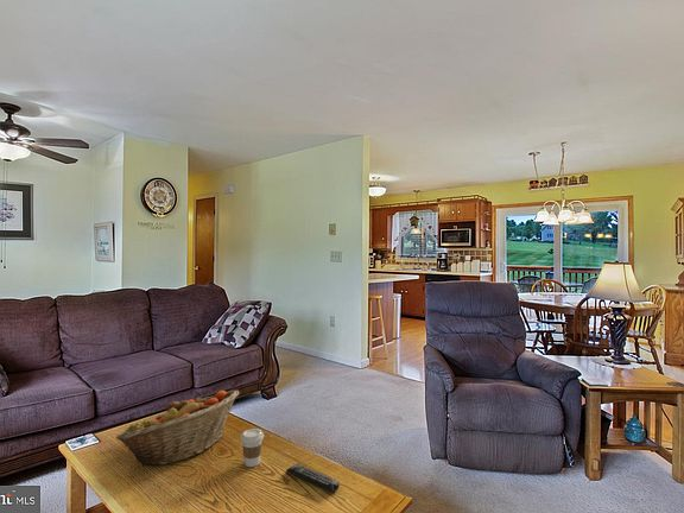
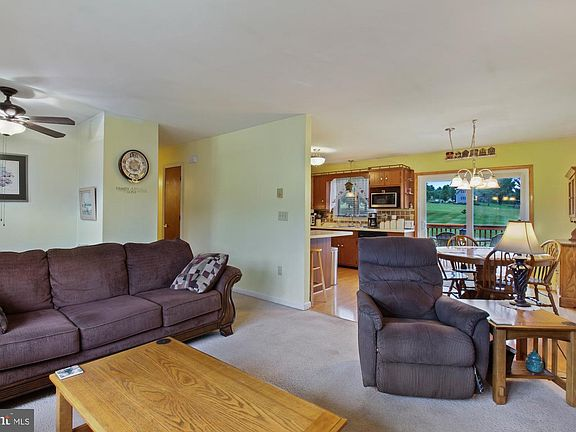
- remote control [285,462,341,494]
- fruit basket [114,390,240,467]
- coffee cup [240,428,265,468]
